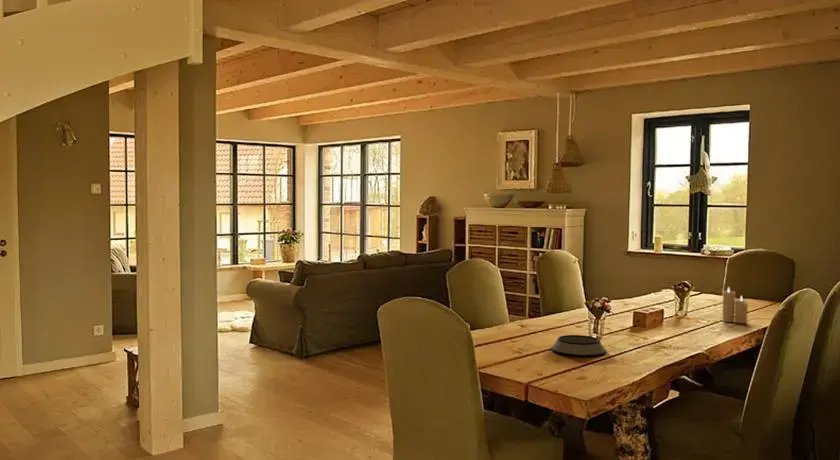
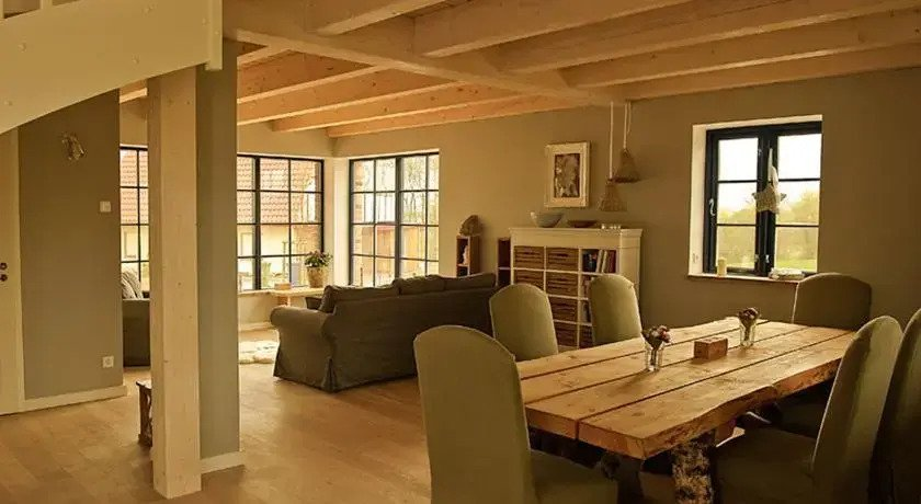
- bowl [550,334,607,358]
- candle [721,286,749,324]
